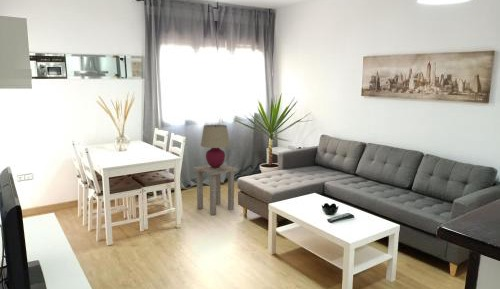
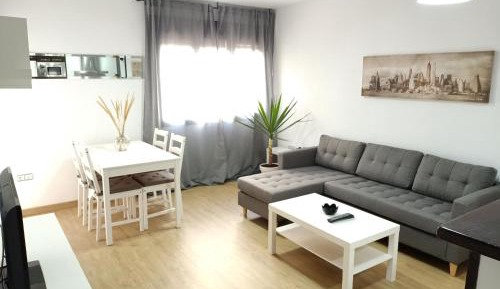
- table lamp [200,124,231,168]
- side table [192,164,239,216]
